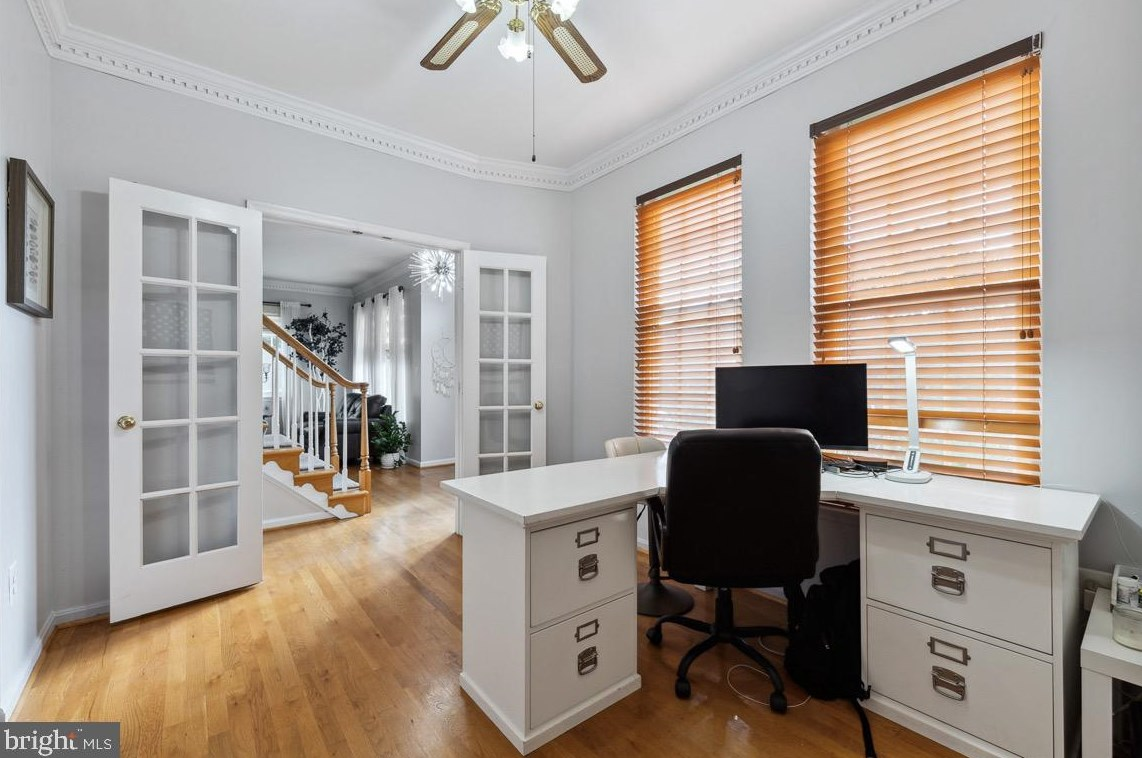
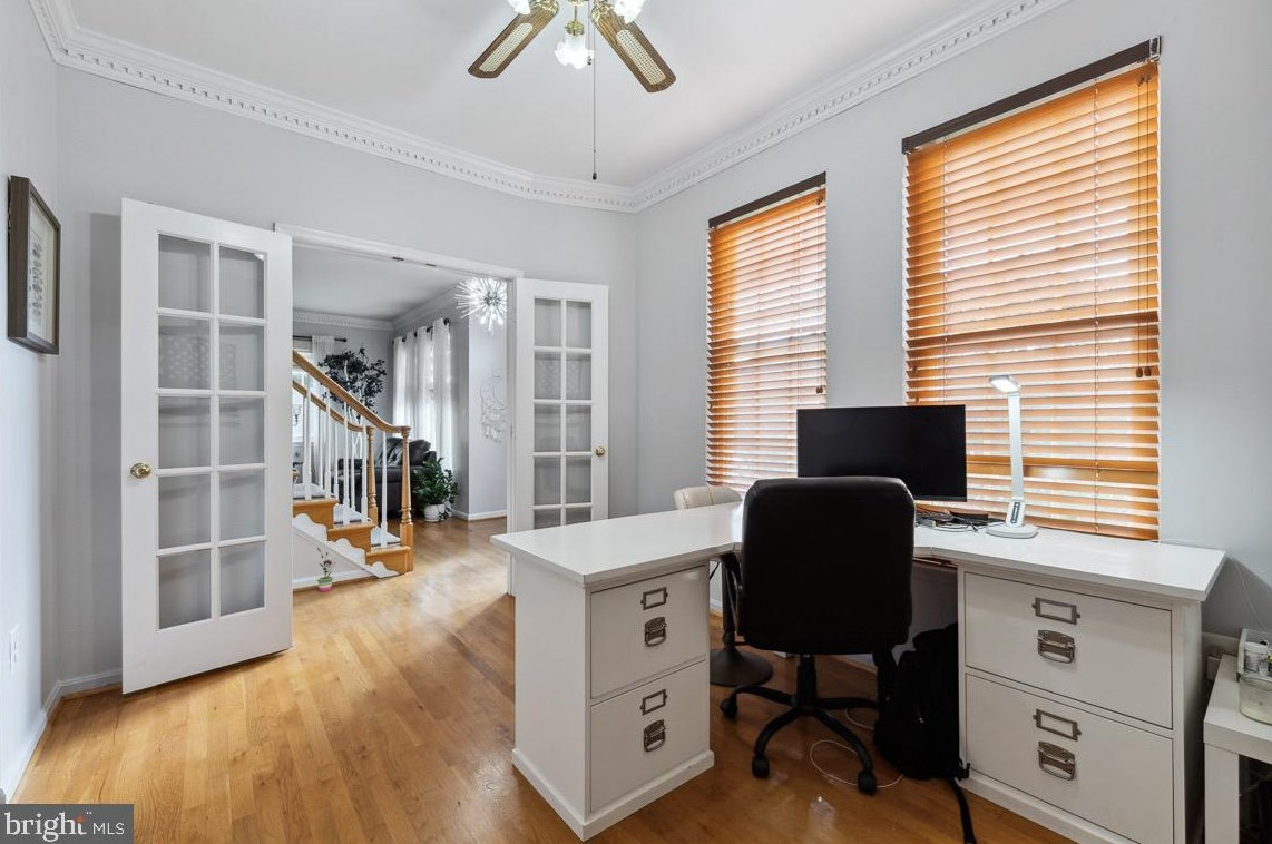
+ potted plant [316,547,337,592]
